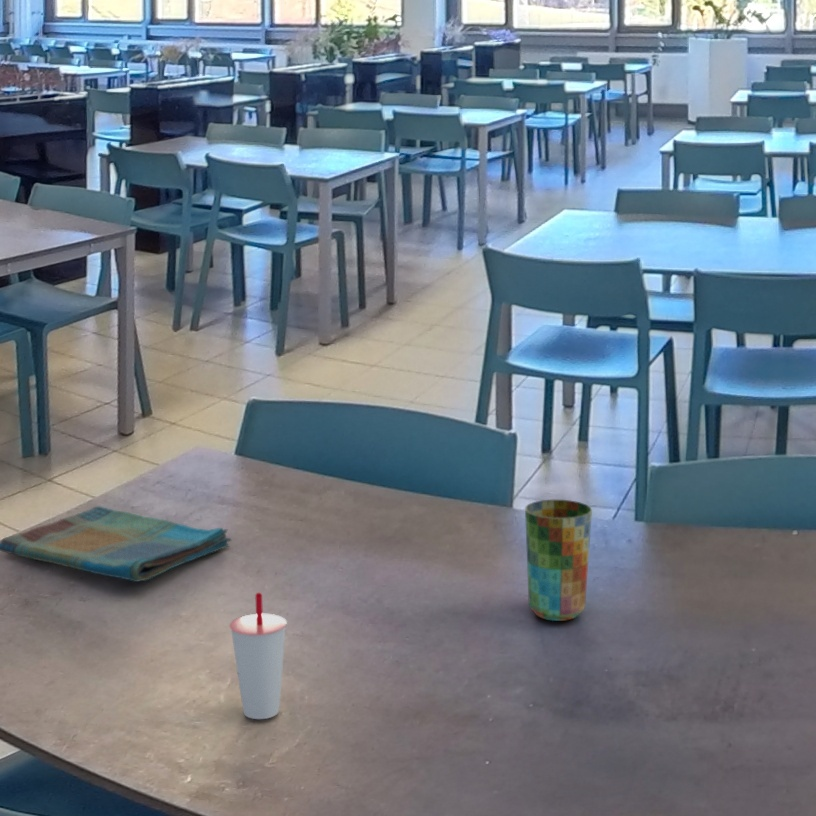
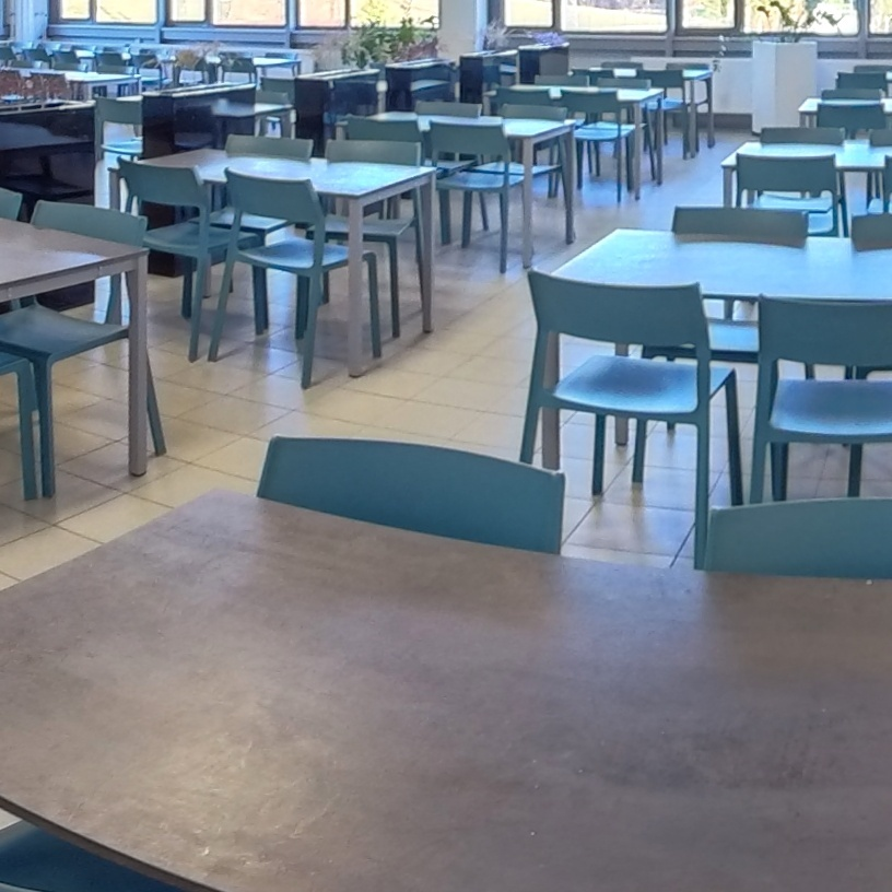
- cup [524,499,593,622]
- cup [229,592,288,720]
- dish towel [0,505,232,583]
